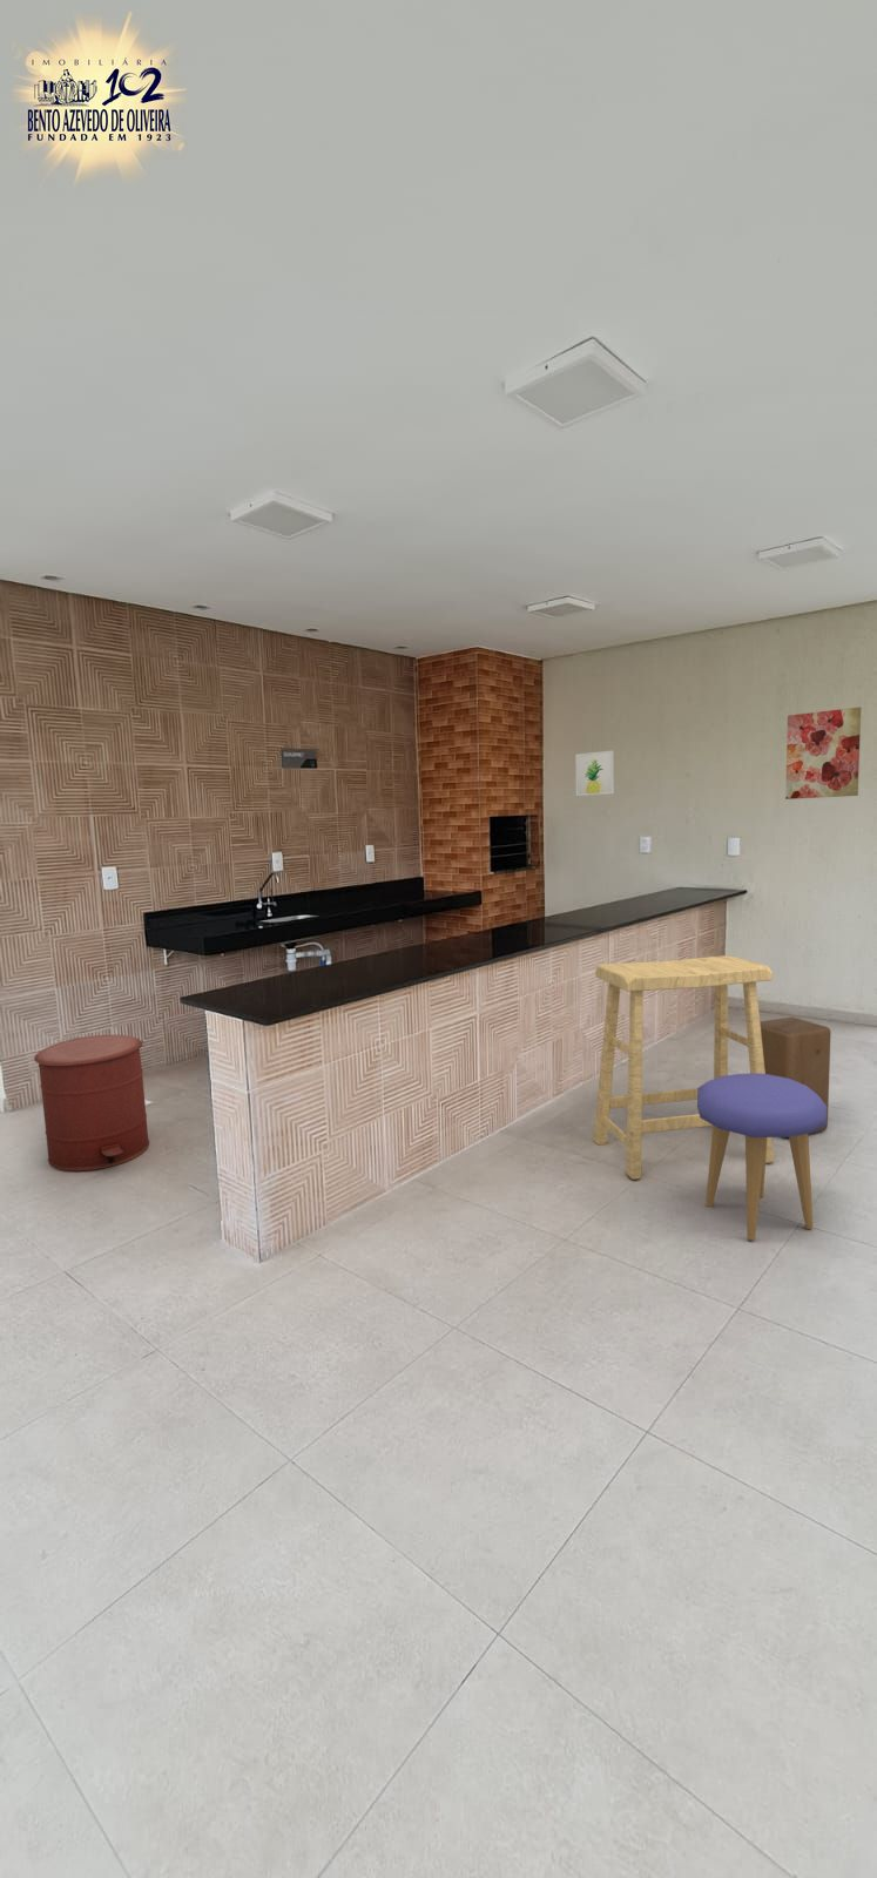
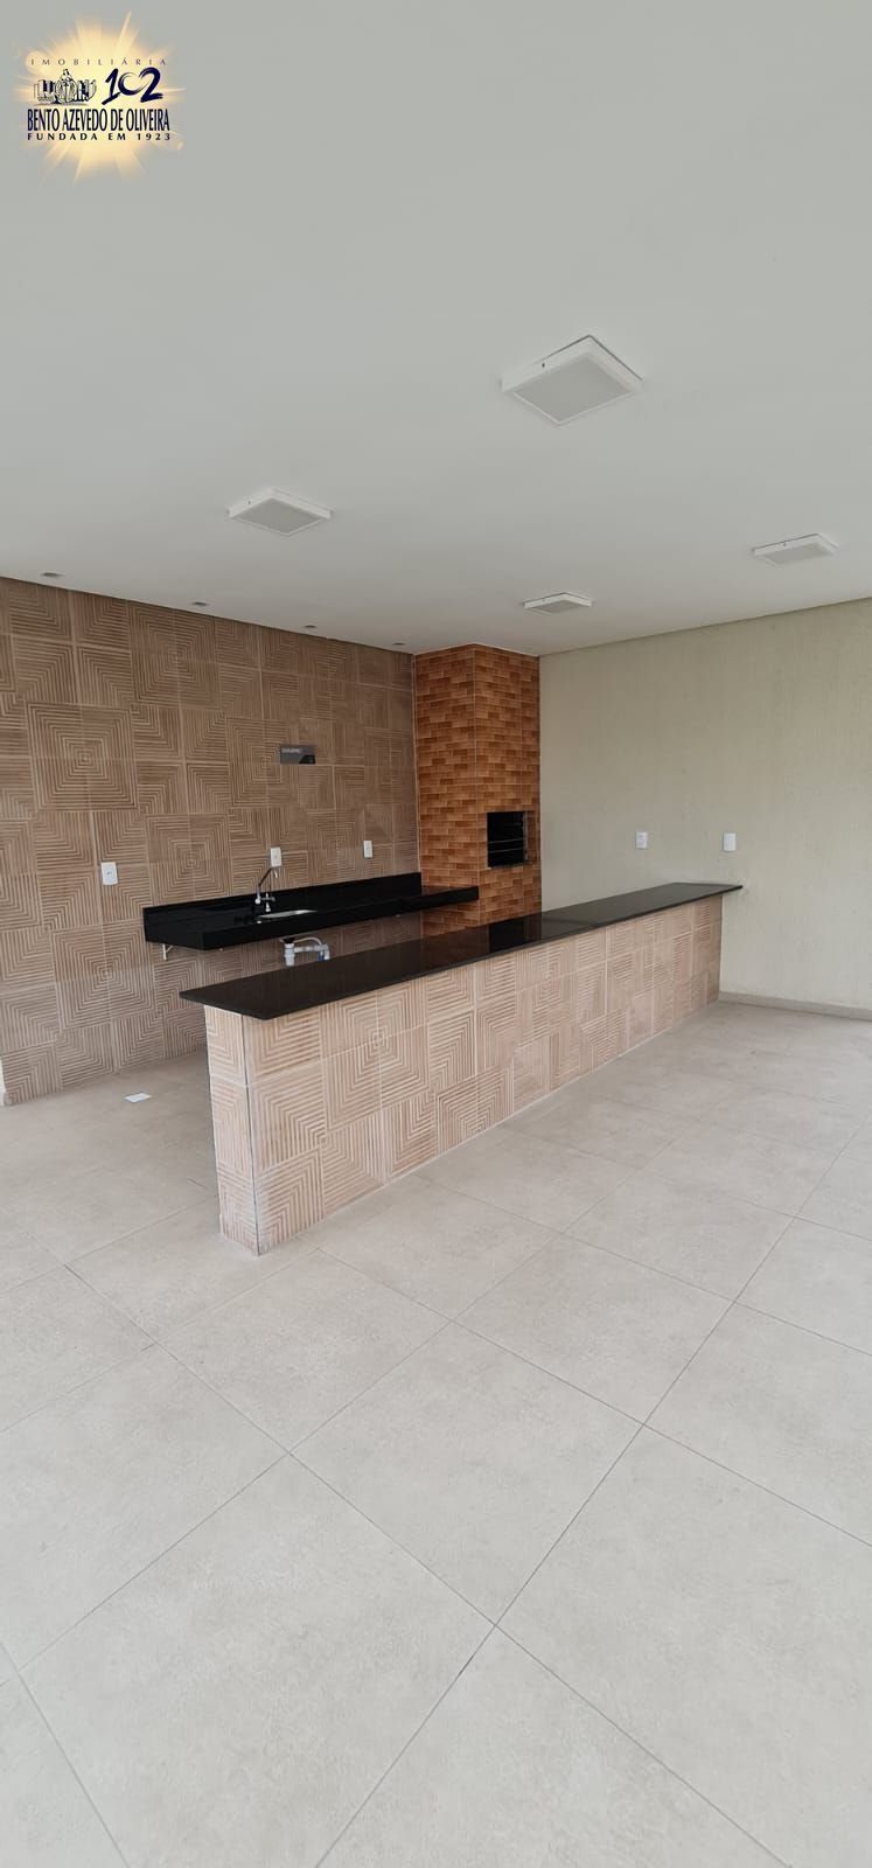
- wall art [785,707,861,800]
- stool [592,955,775,1181]
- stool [760,1017,833,1135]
- trash can [32,1034,150,1171]
- wall art [574,750,615,796]
- stool [696,1073,827,1242]
